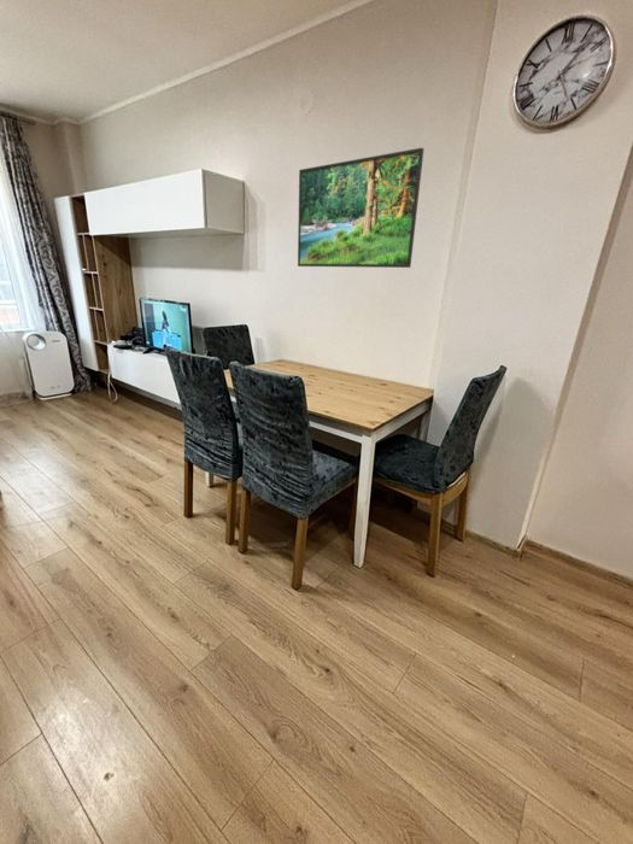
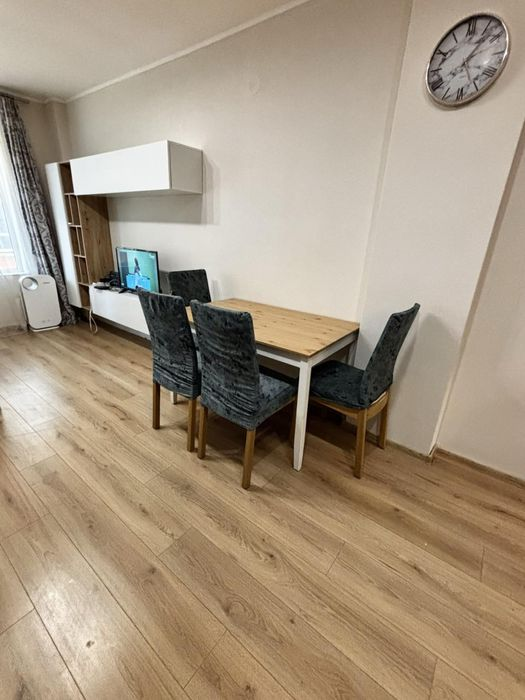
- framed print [297,147,424,269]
